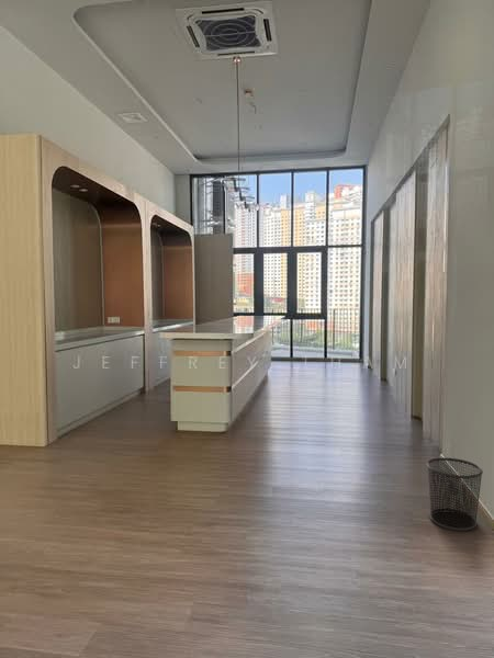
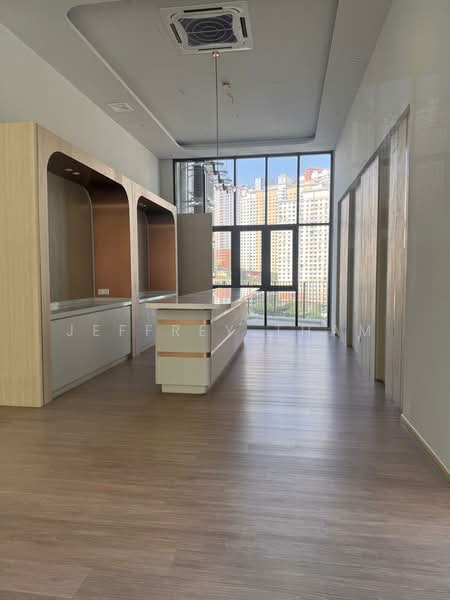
- waste bin [425,456,484,532]
